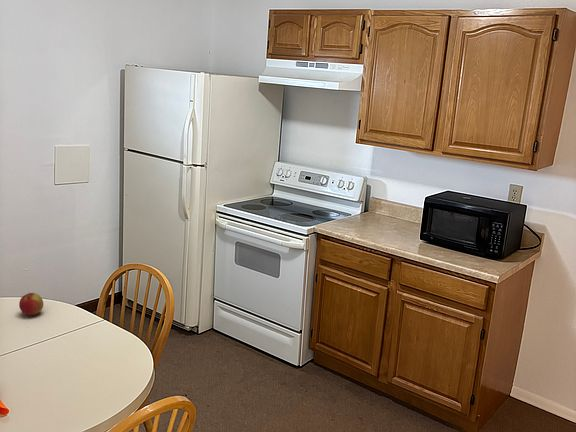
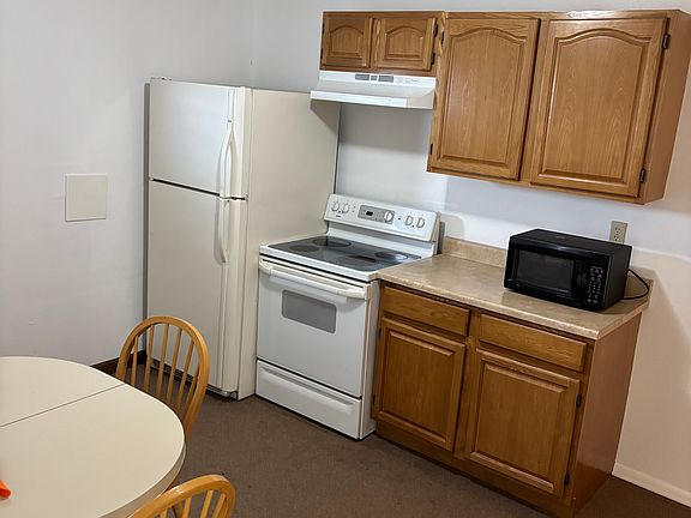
- apple [18,292,44,316]
